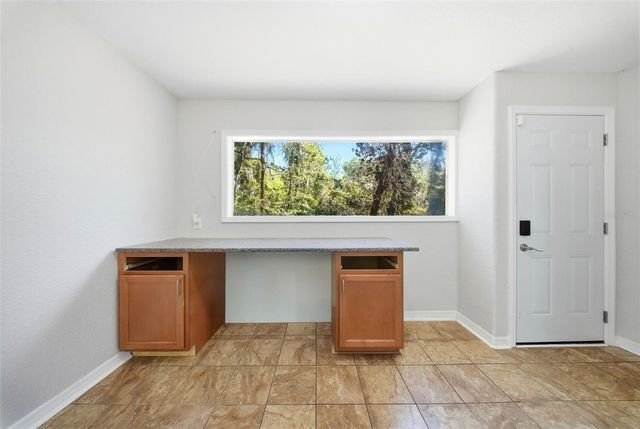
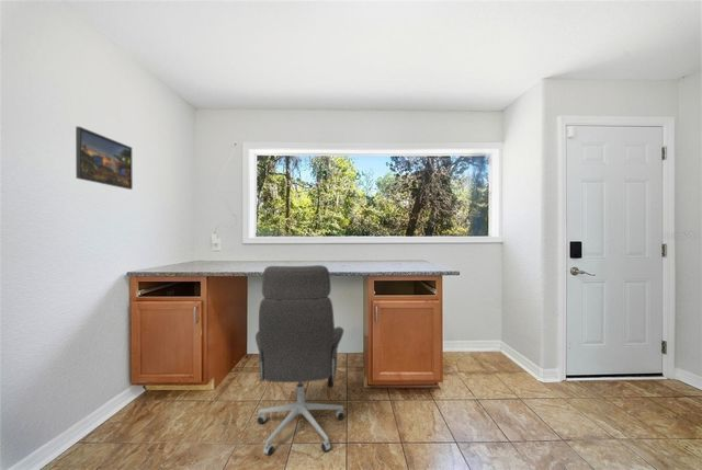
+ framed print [75,125,134,191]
+ office chair [254,264,346,457]
